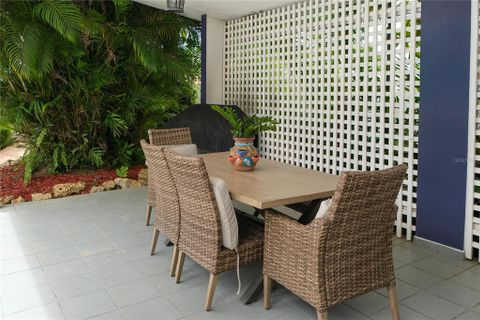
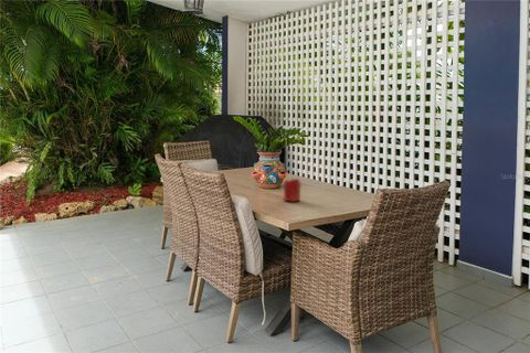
+ candle [283,175,303,202]
